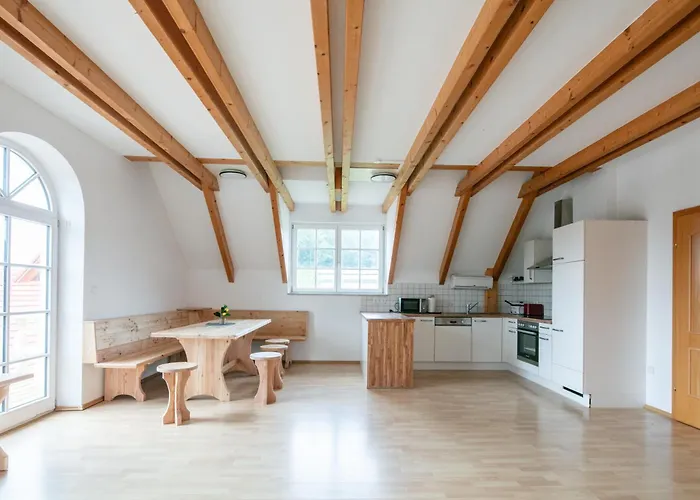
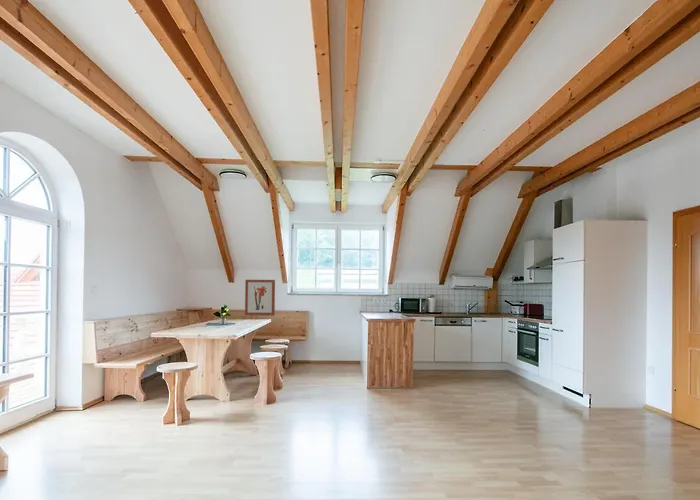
+ wall art [244,279,276,316]
